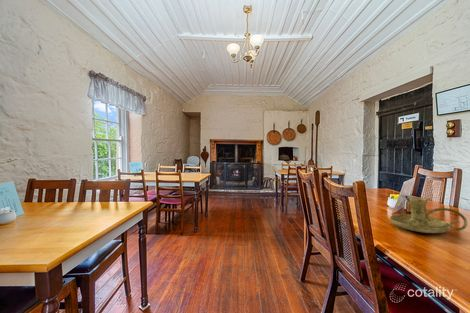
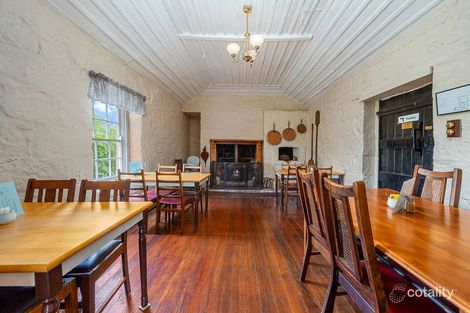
- candle holder [389,196,468,234]
